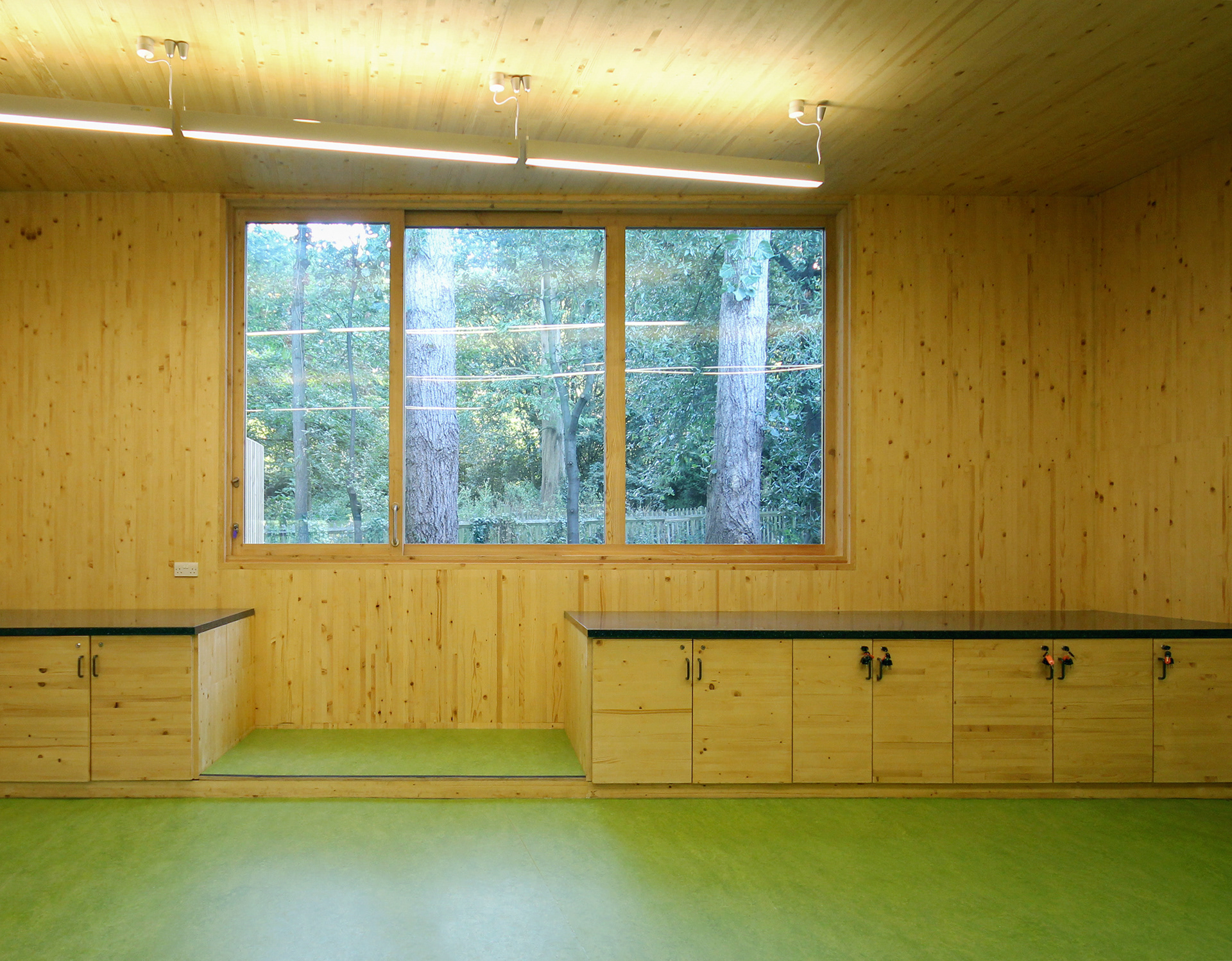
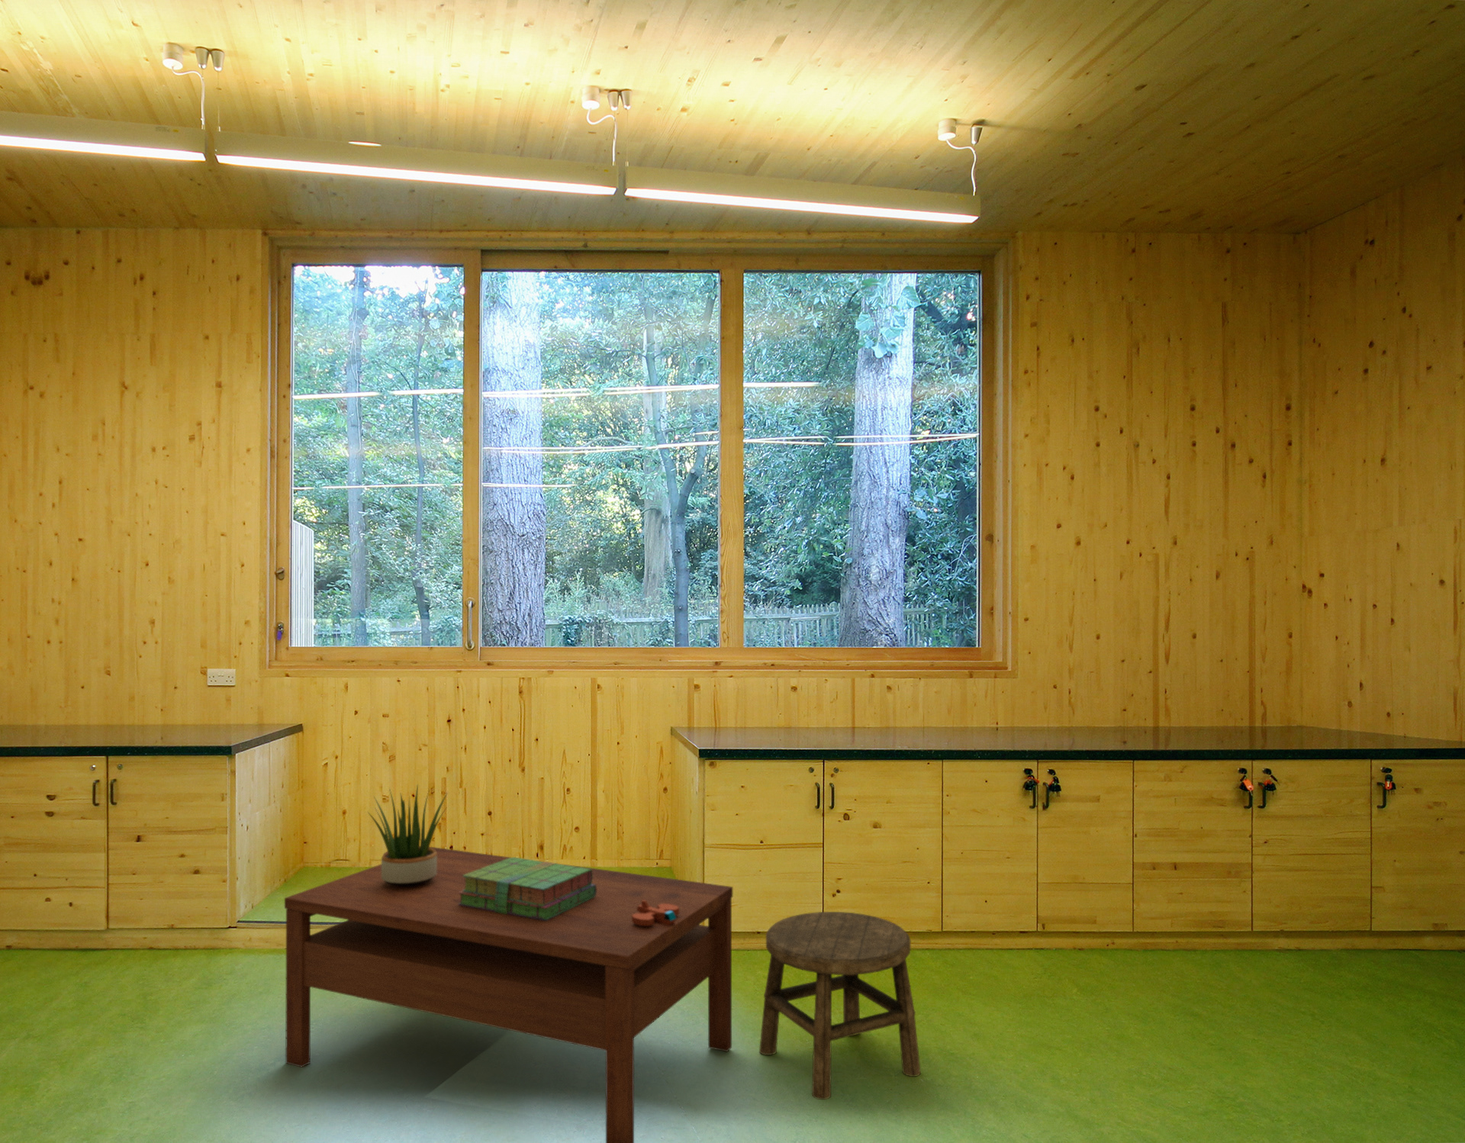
+ coffee table [284,846,734,1143]
+ potted plant [367,784,448,886]
+ toy blocks [631,900,679,925]
+ stool [759,911,922,1100]
+ stack of books [458,856,597,921]
